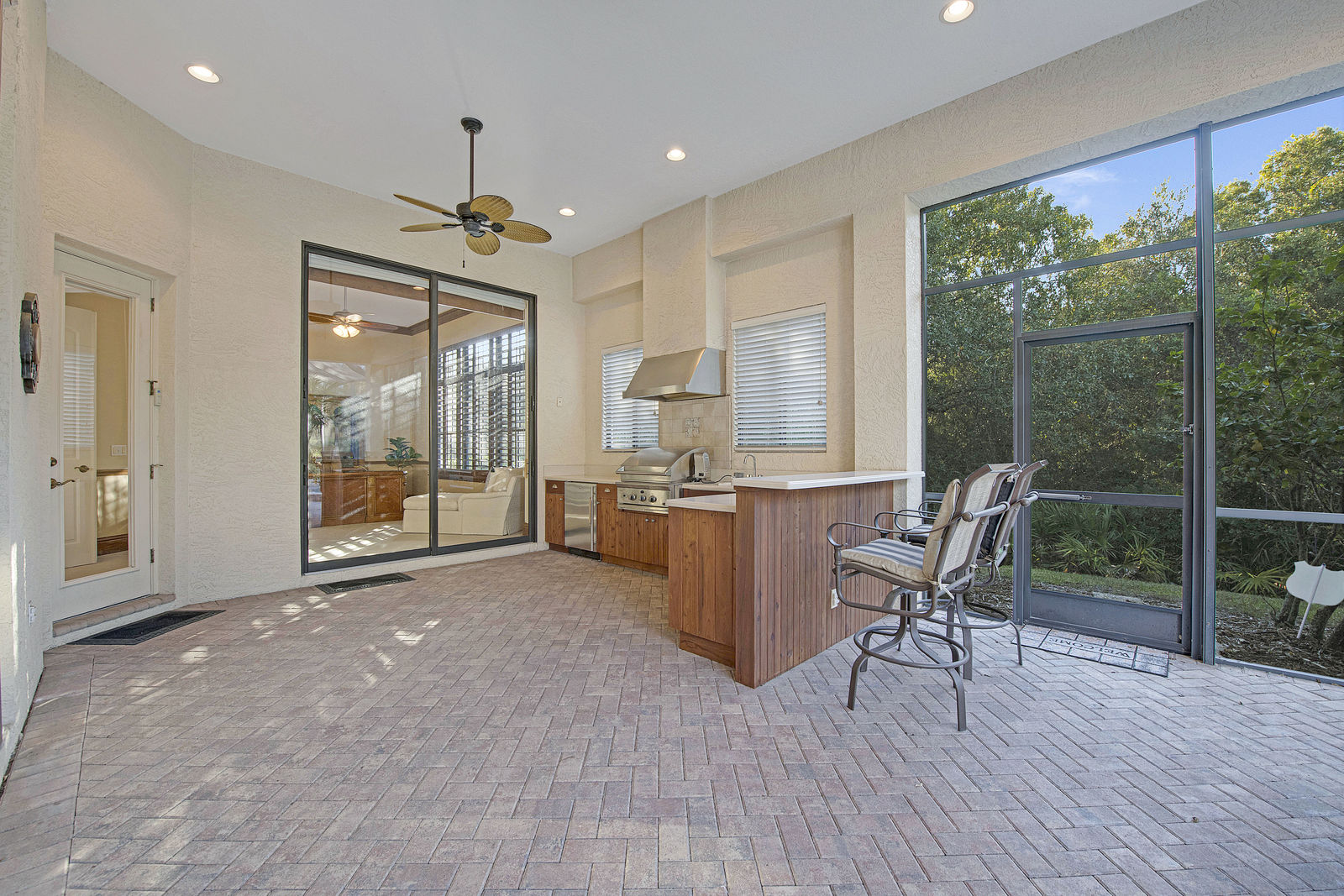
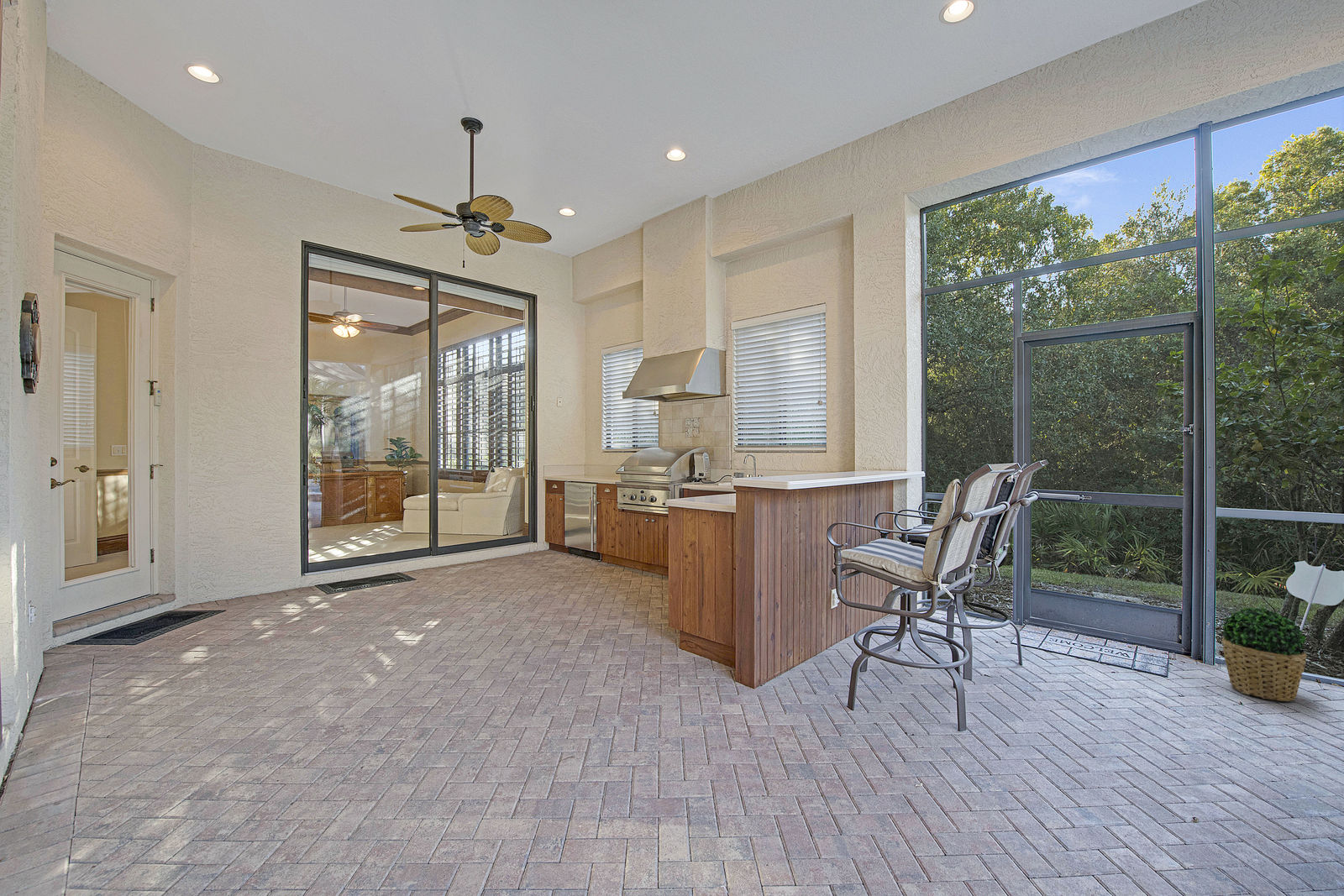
+ potted plant [1221,606,1307,702]
